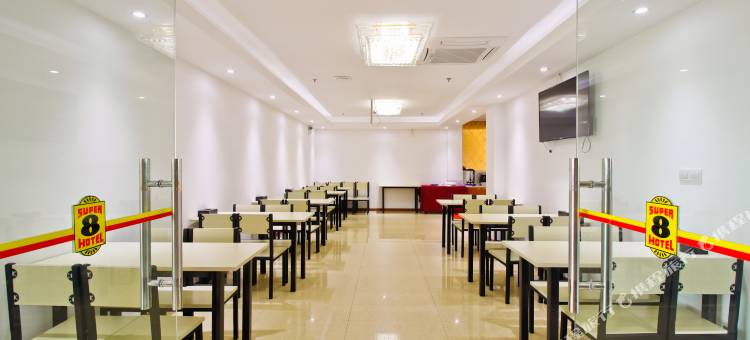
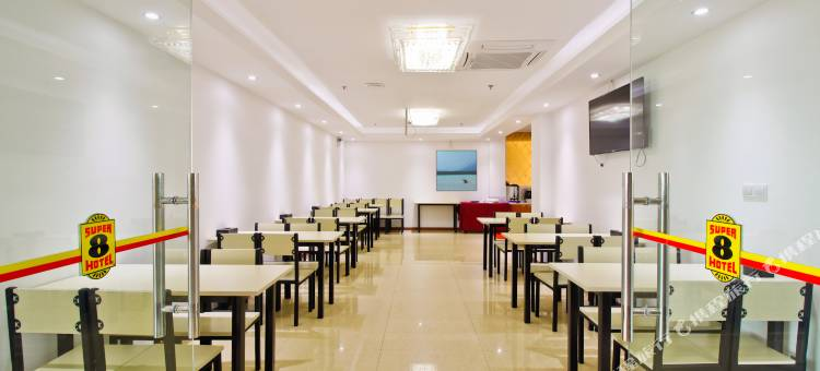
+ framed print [435,149,478,192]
